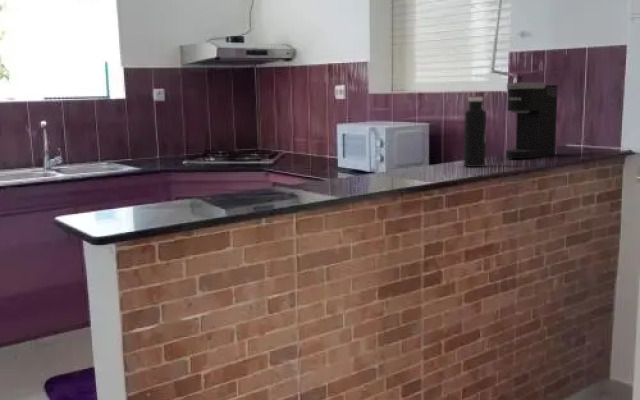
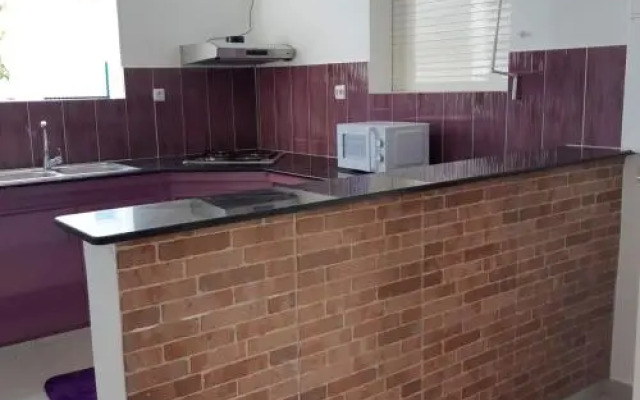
- water bottle [463,95,487,168]
- coffee maker [505,81,559,160]
